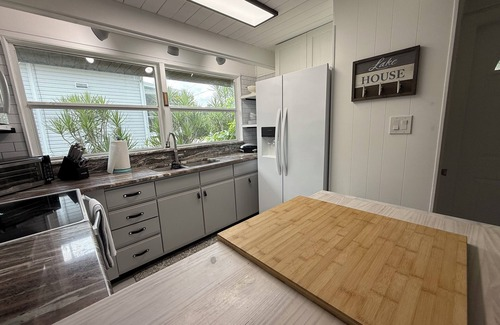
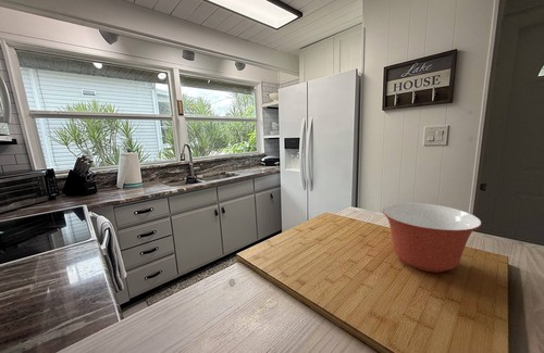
+ mixing bowl [382,202,483,274]
